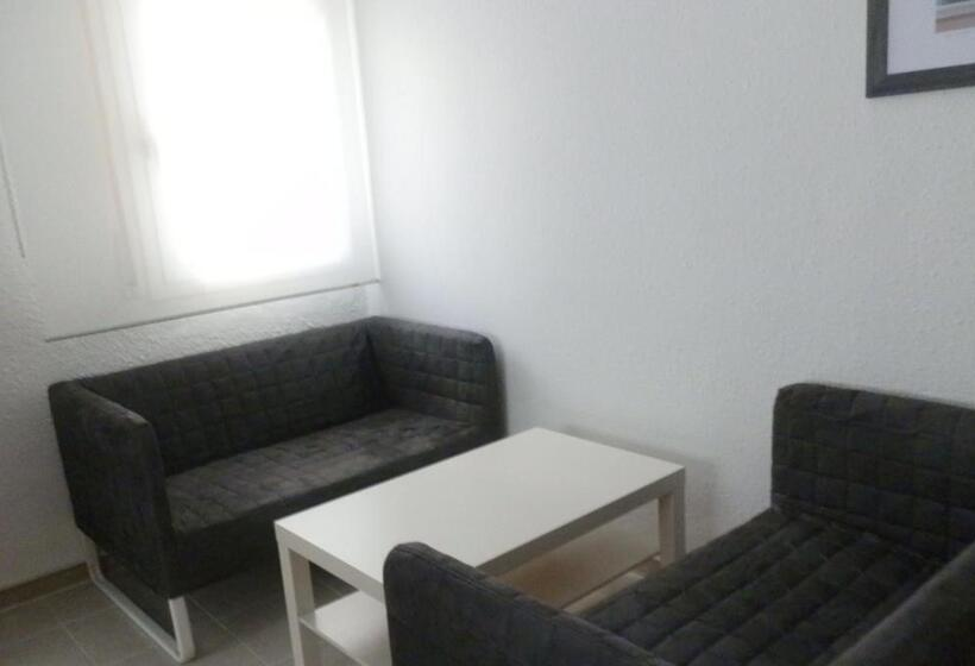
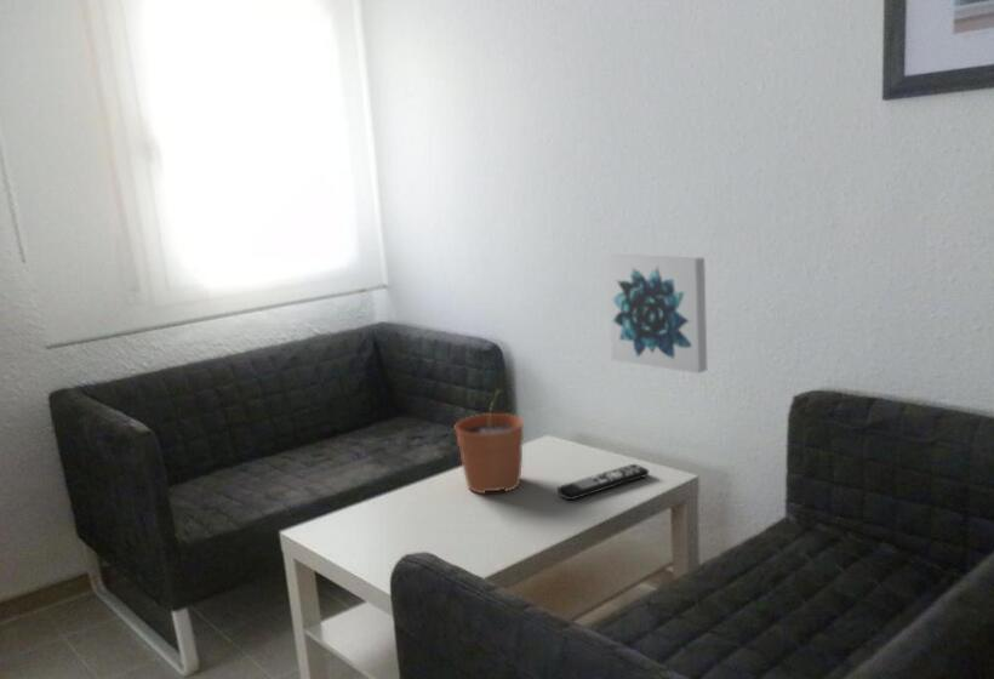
+ remote control [556,463,650,501]
+ wall art [605,253,708,375]
+ plant pot [455,388,525,495]
